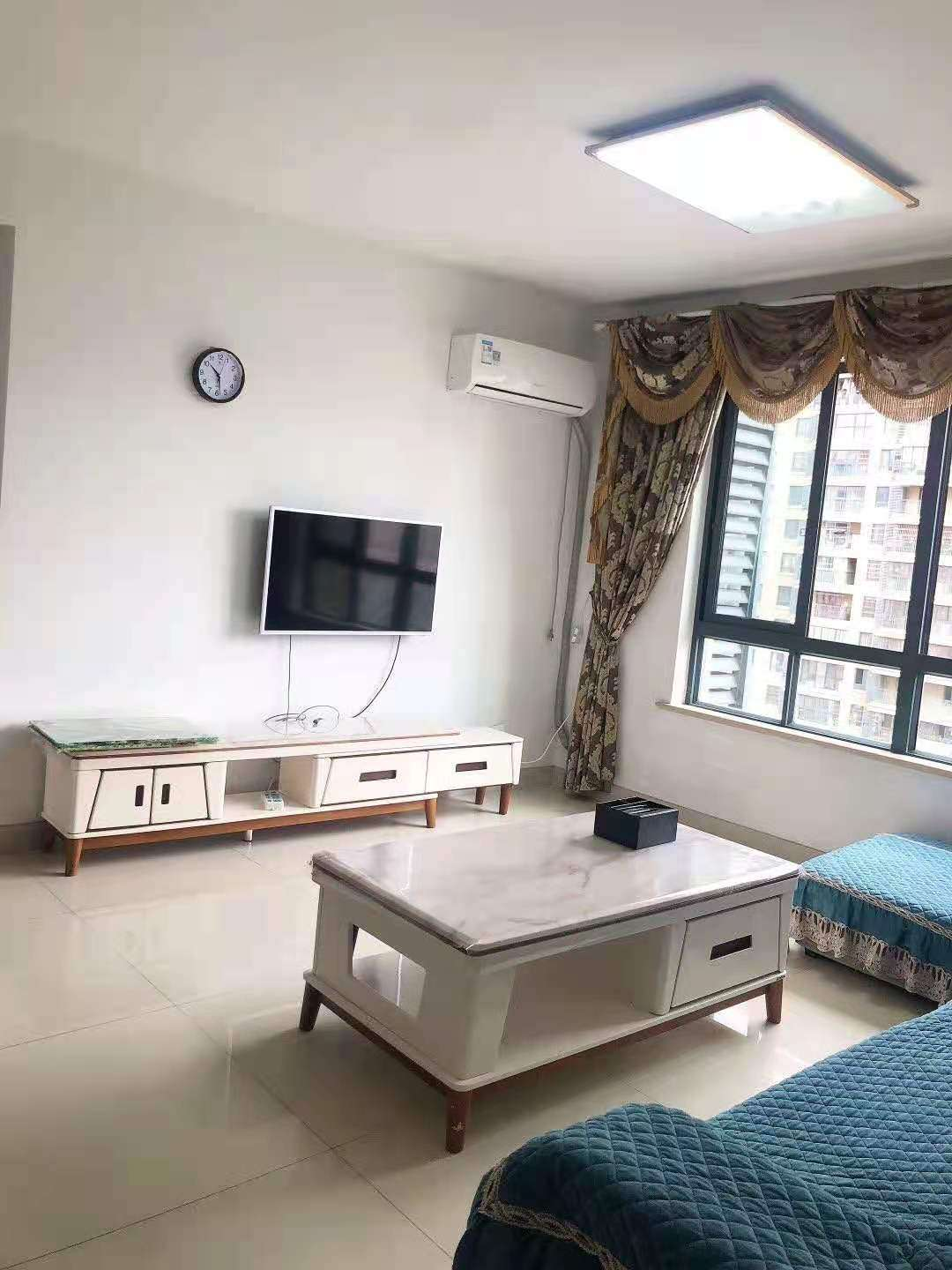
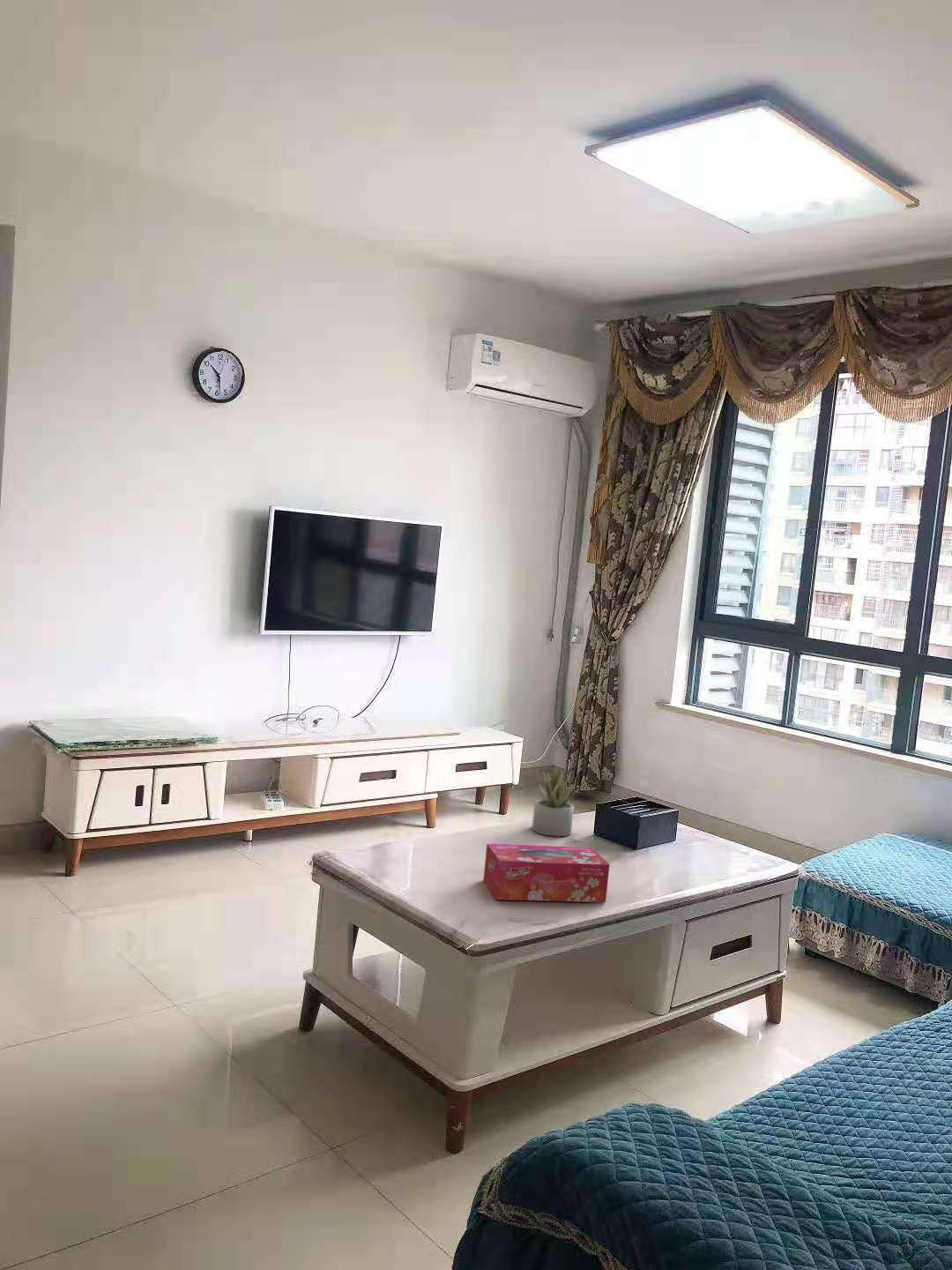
+ succulent plant [531,766,577,837]
+ tissue box [482,842,611,903]
